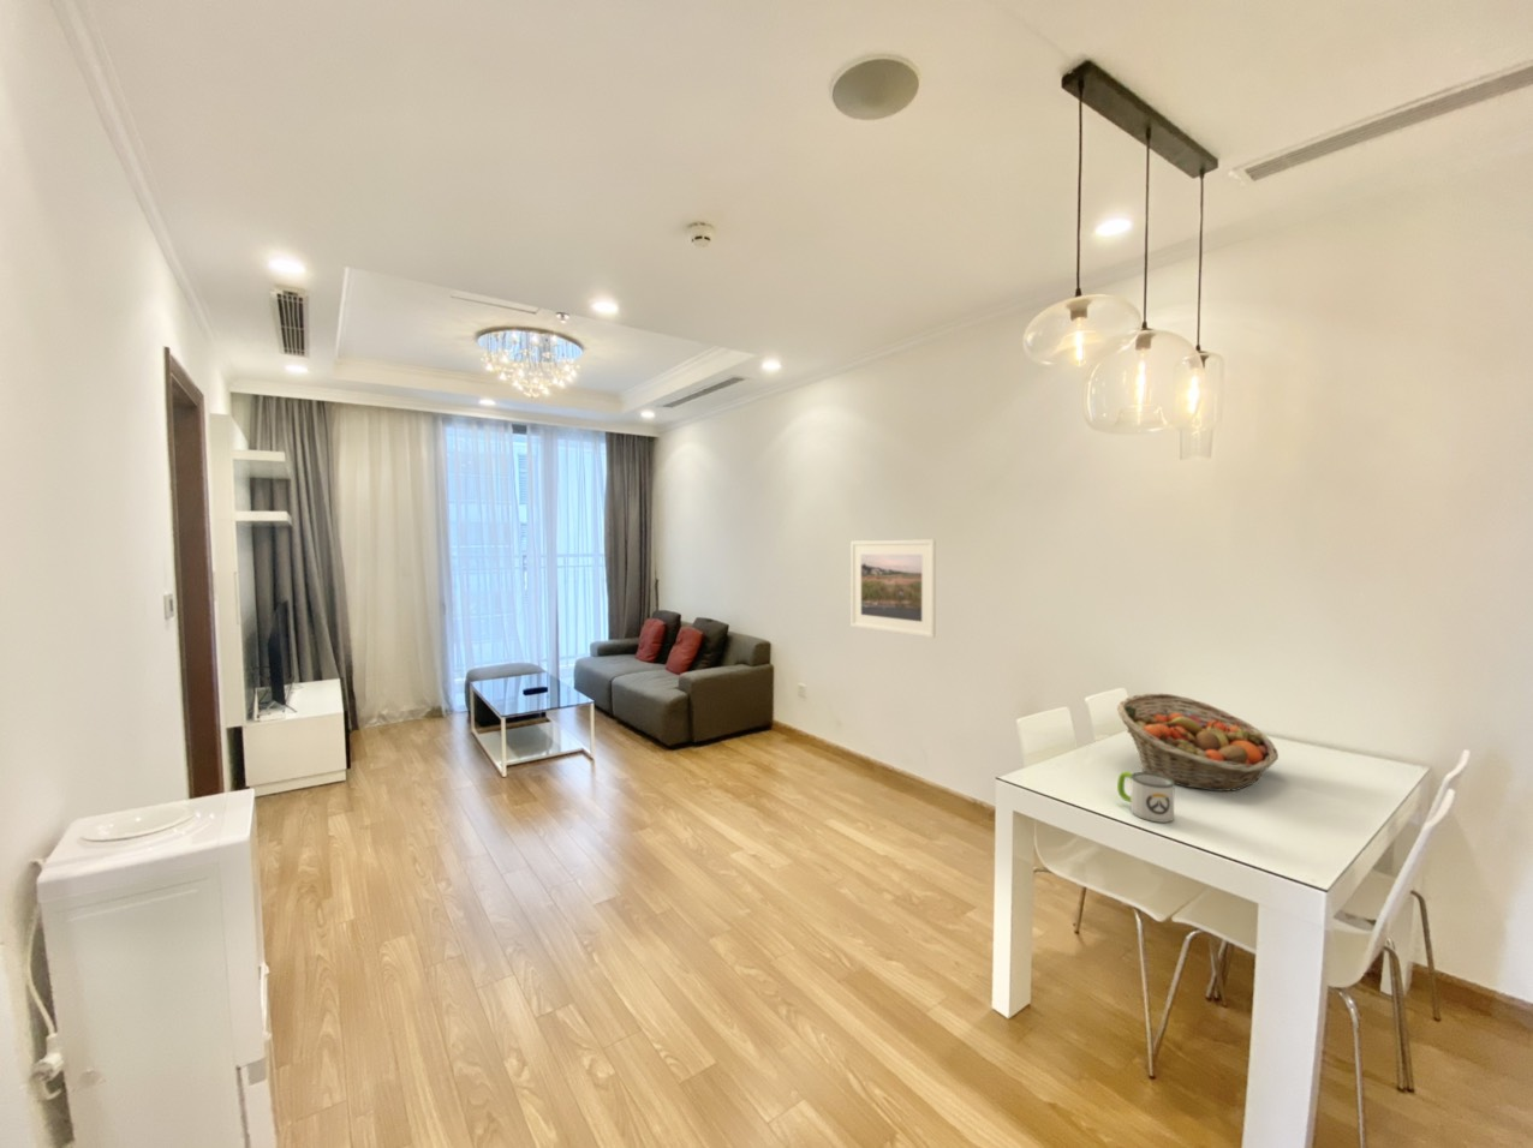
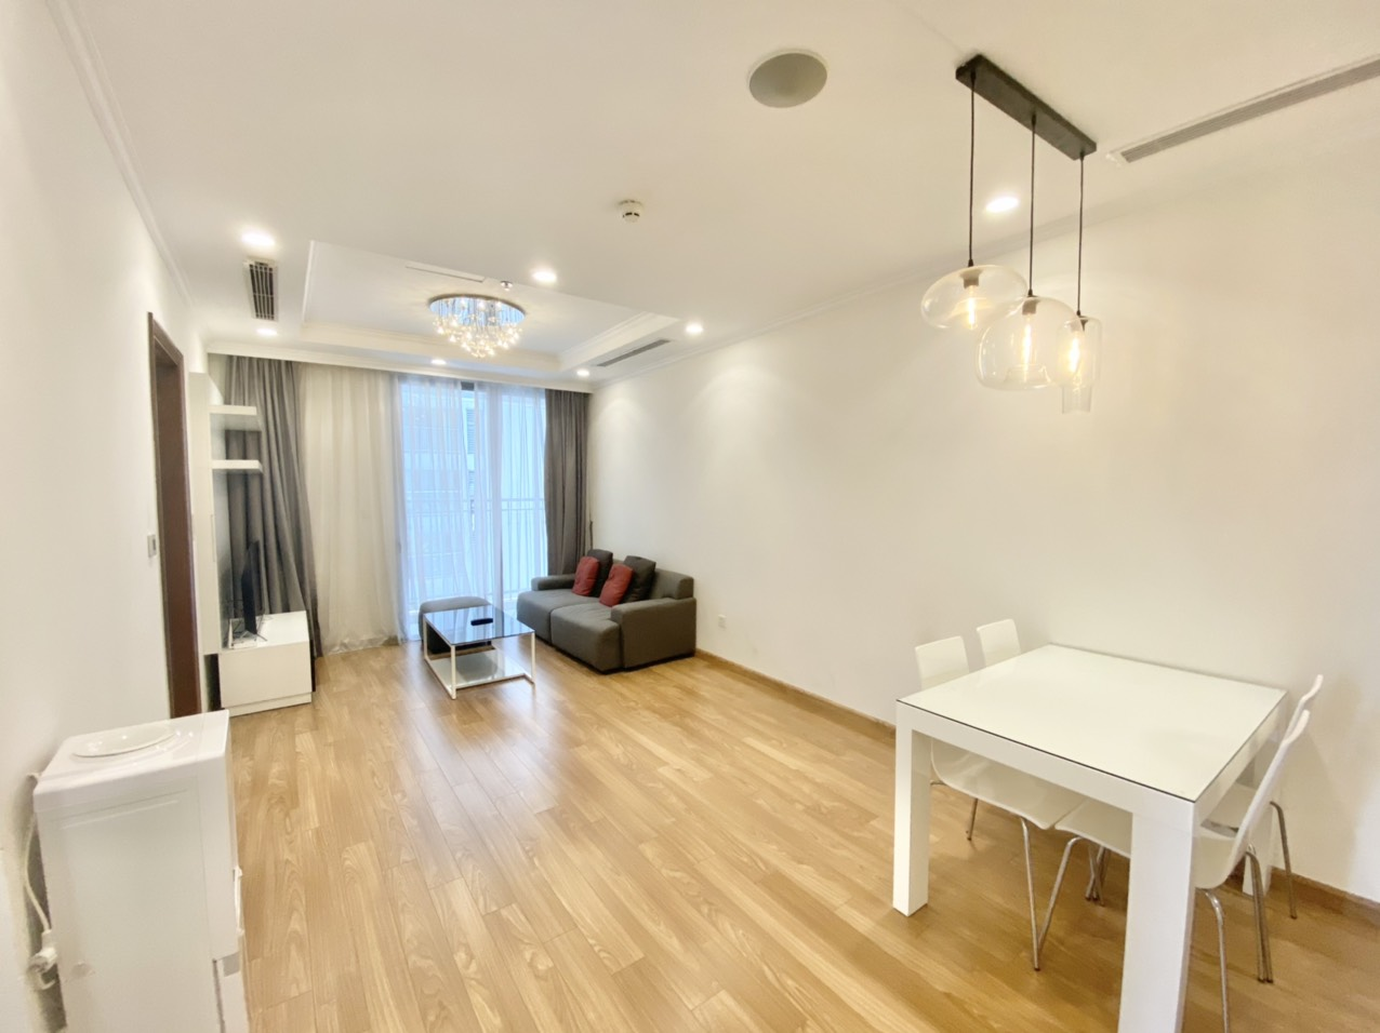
- fruit basket [1116,692,1280,792]
- mug [1116,771,1176,824]
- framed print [849,538,937,639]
